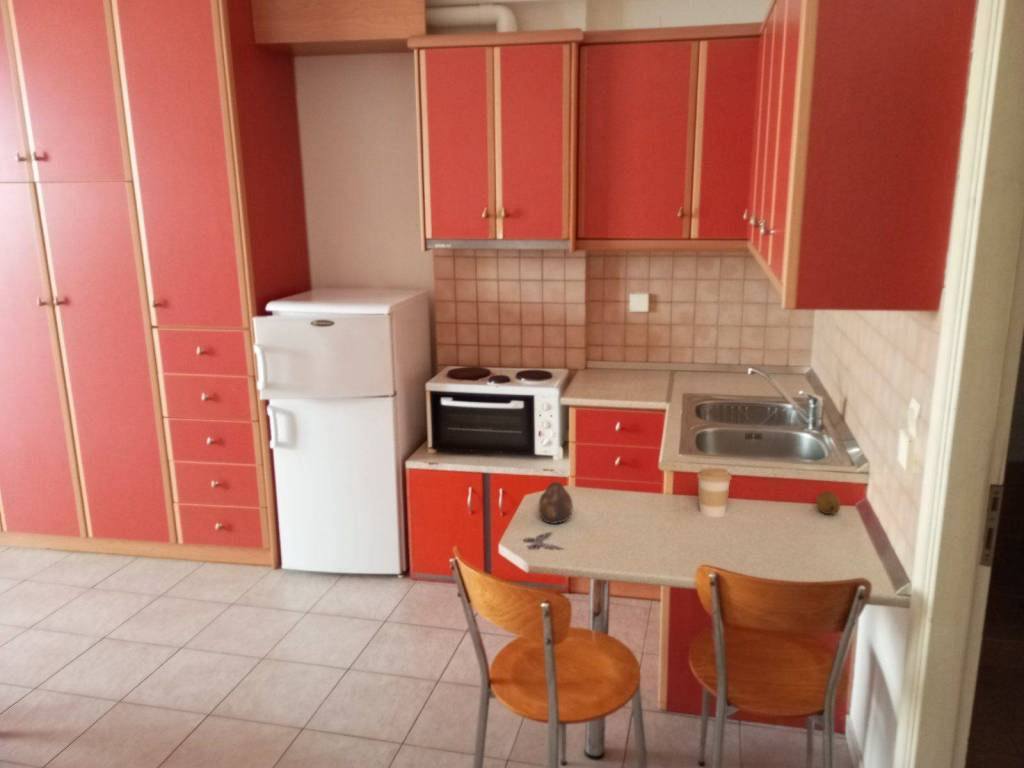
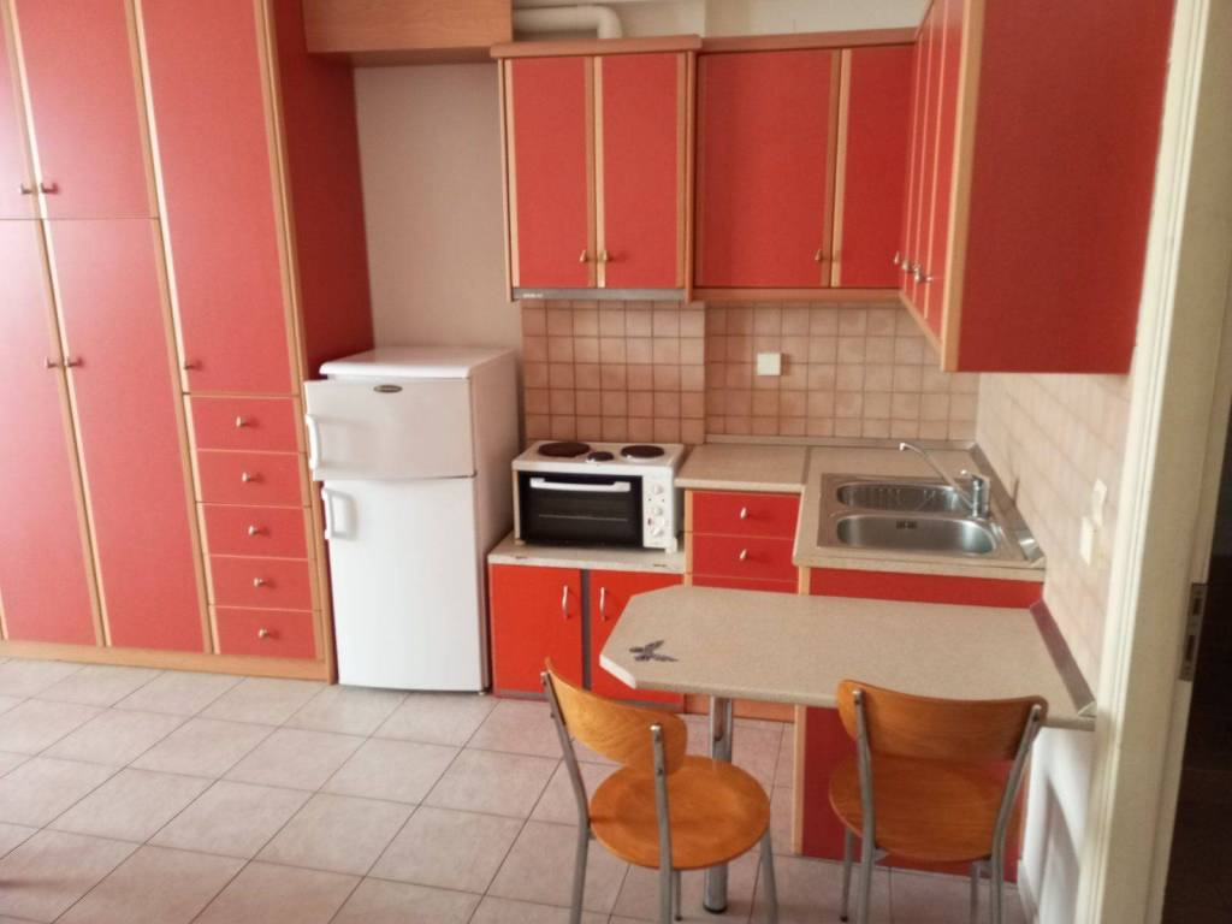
- fruit [815,491,842,515]
- coffee cup [696,467,733,518]
- fruit [537,480,574,525]
